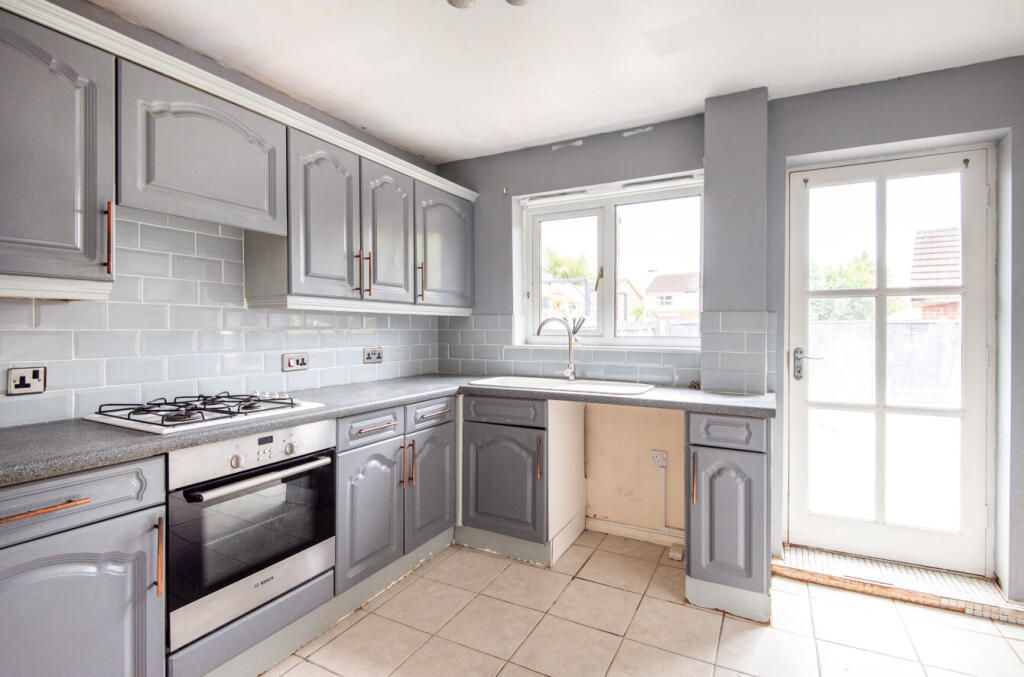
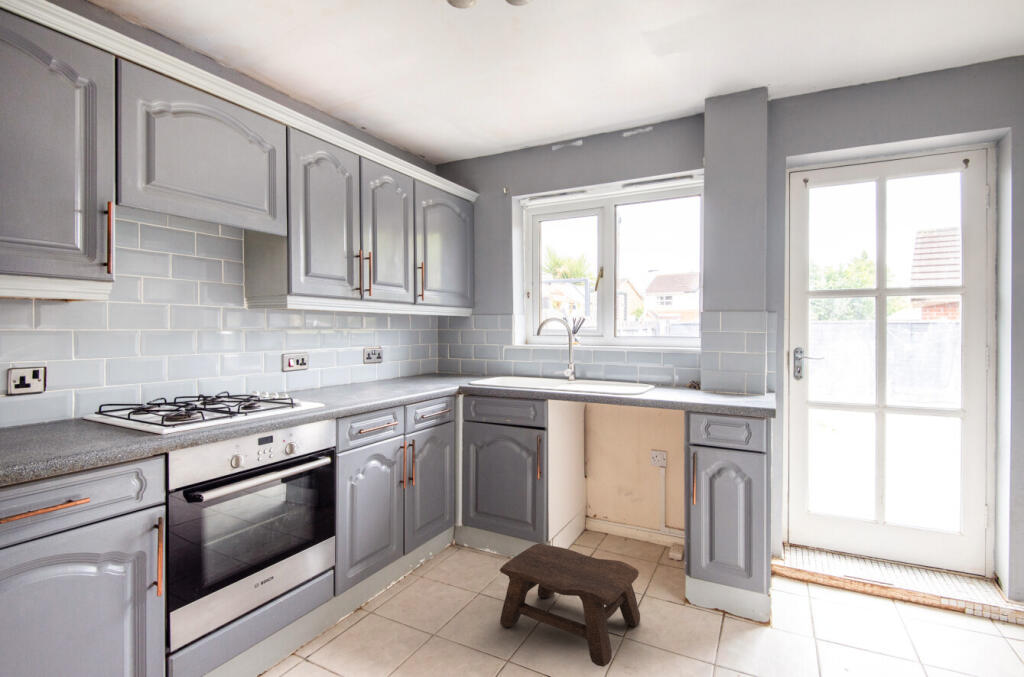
+ stool [499,542,641,668]
